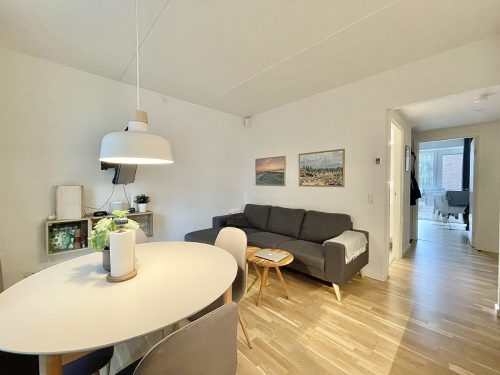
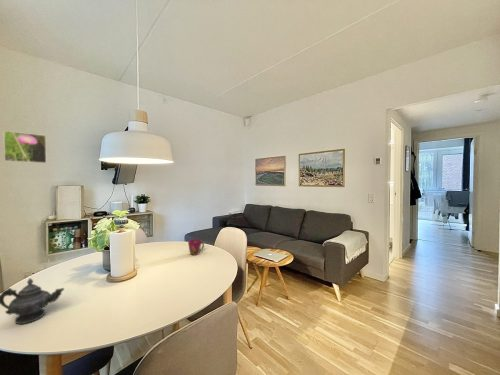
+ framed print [3,130,47,164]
+ teapot [0,277,65,325]
+ cup [187,238,205,256]
